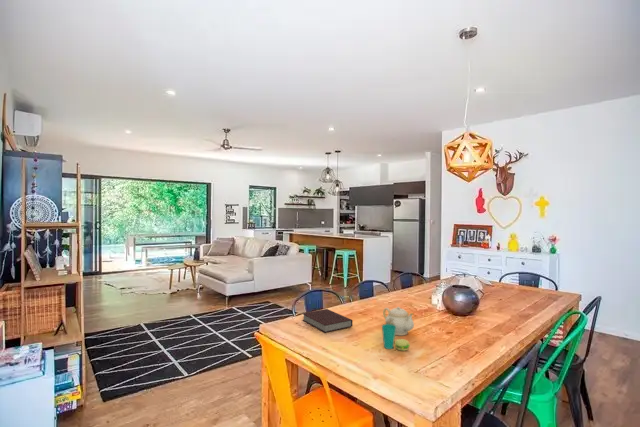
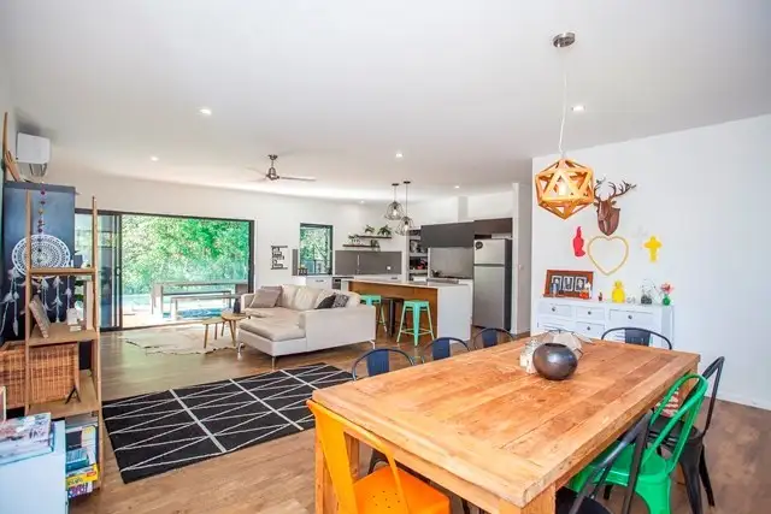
- cup [381,323,411,352]
- book [302,308,353,334]
- teapot [382,306,415,336]
